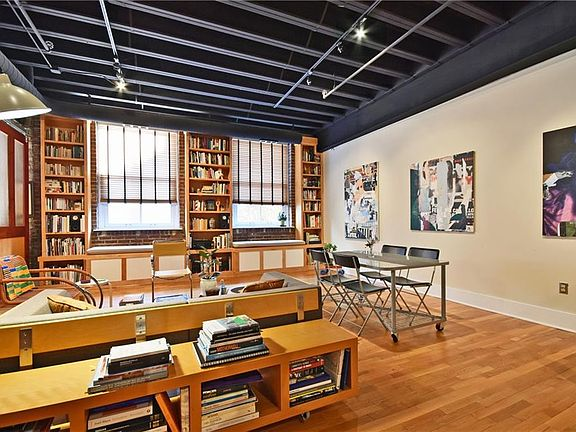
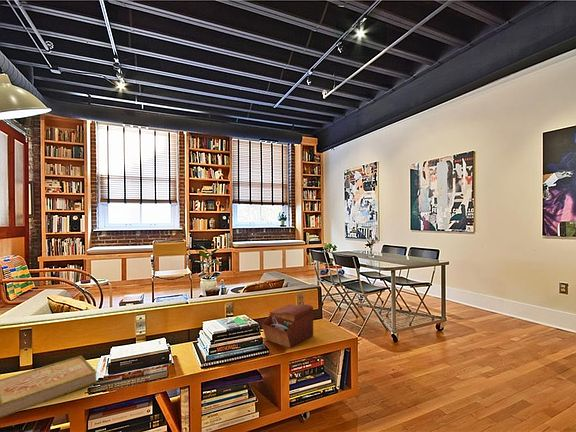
+ decorative box [0,355,98,418]
+ sewing box [261,303,314,349]
